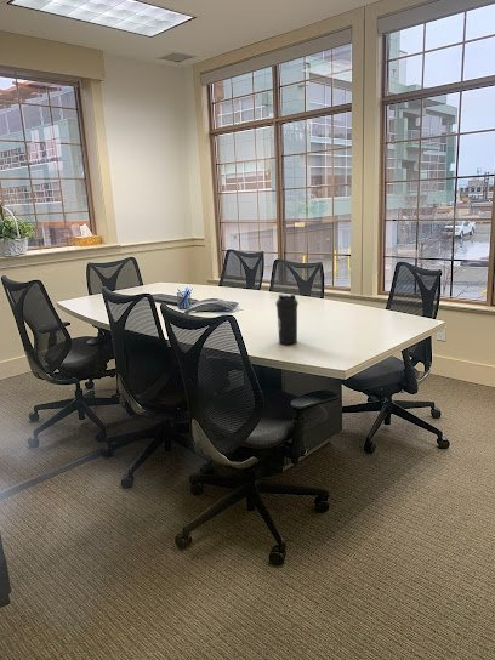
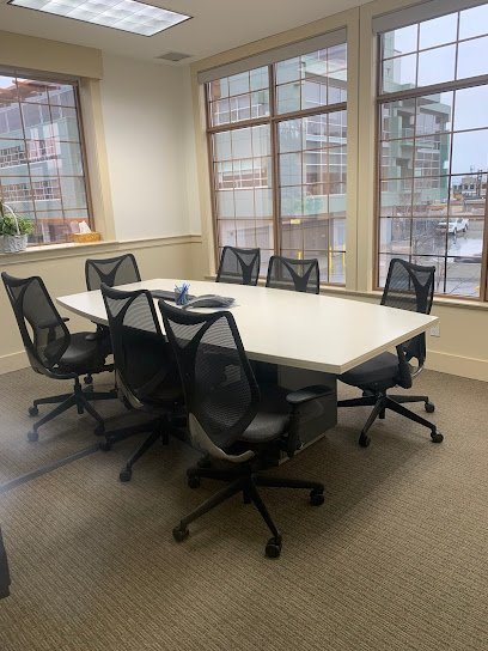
- water bottle [274,292,300,346]
